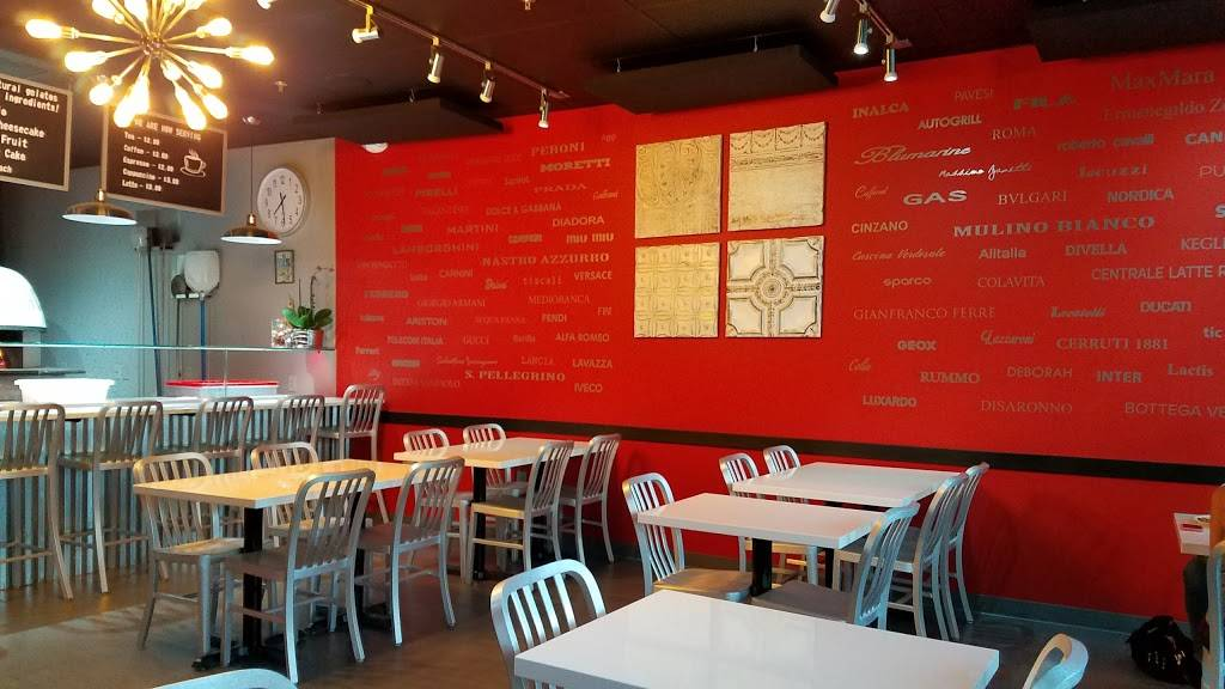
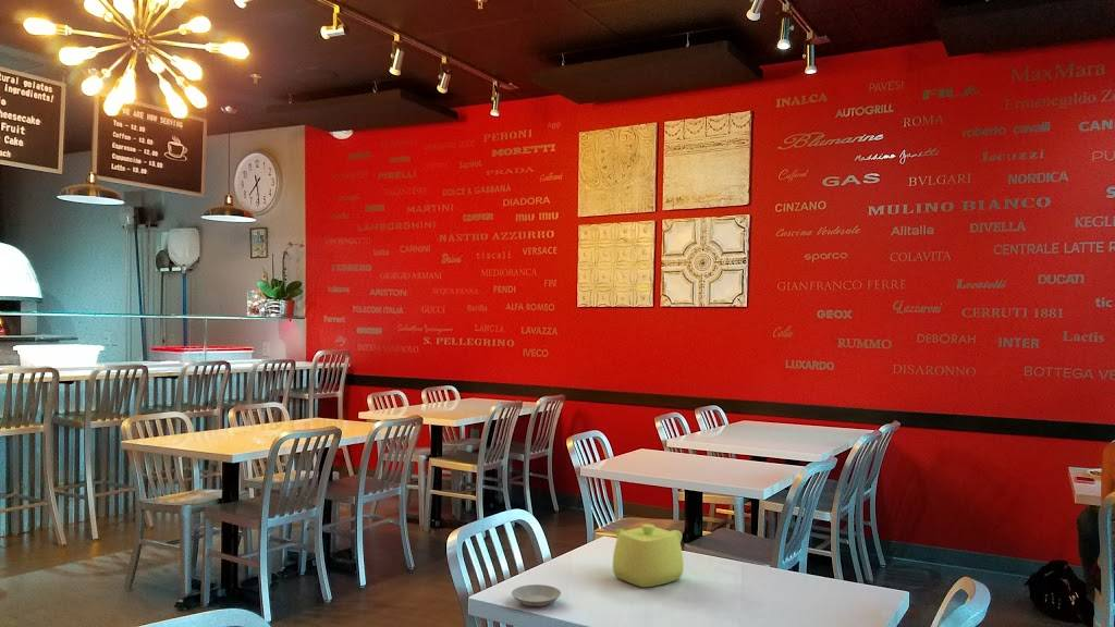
+ teapot [612,522,685,588]
+ saucer [511,583,562,607]
